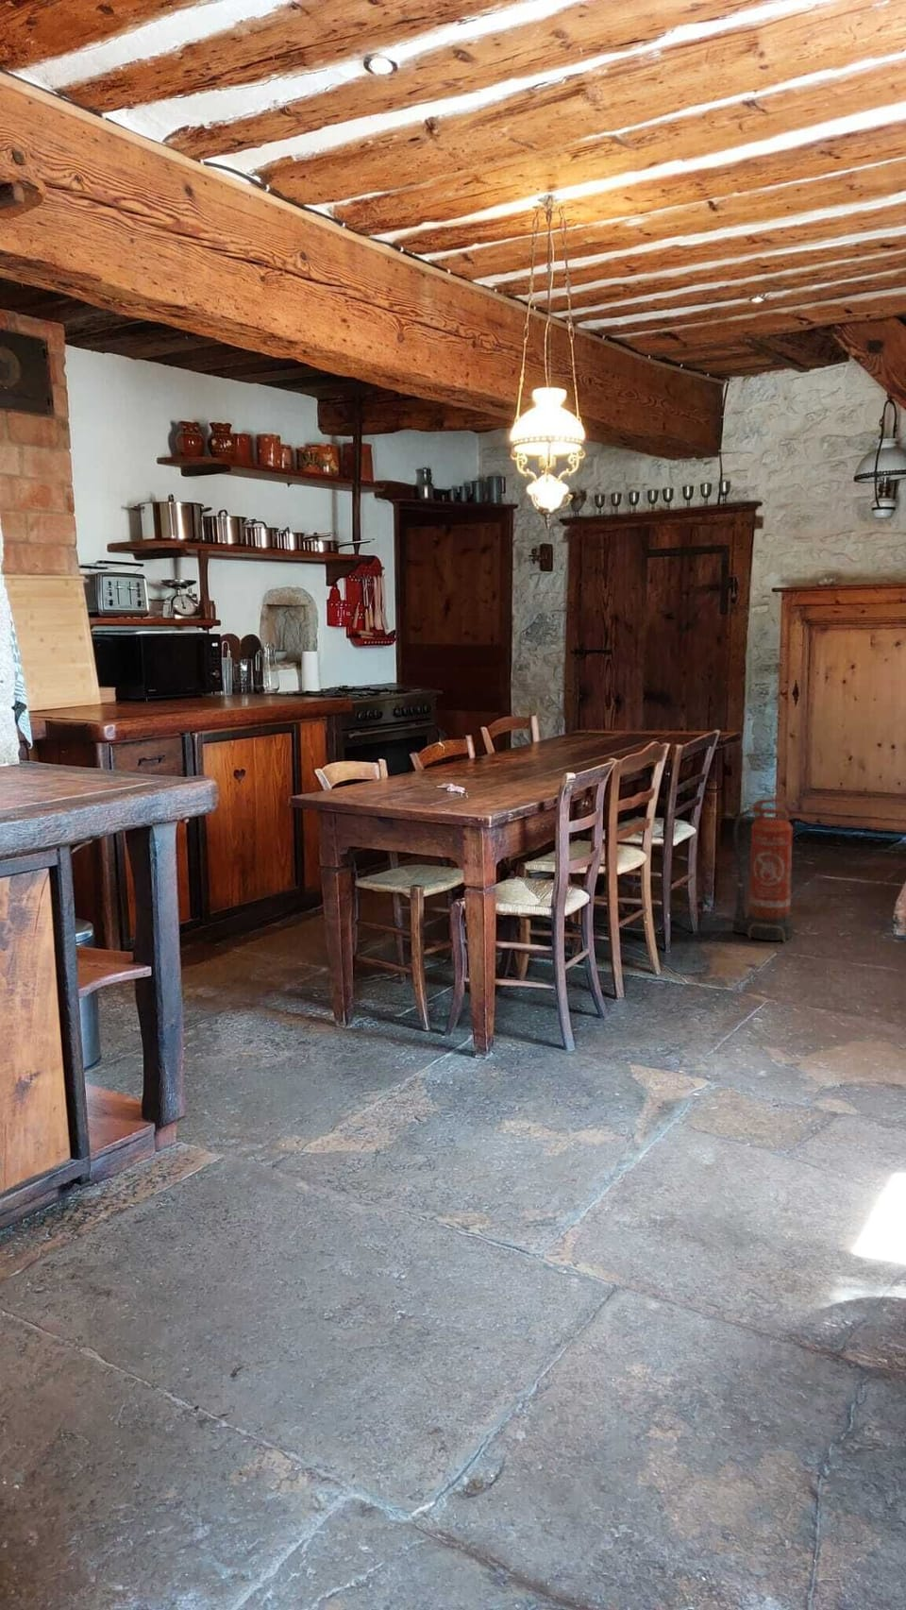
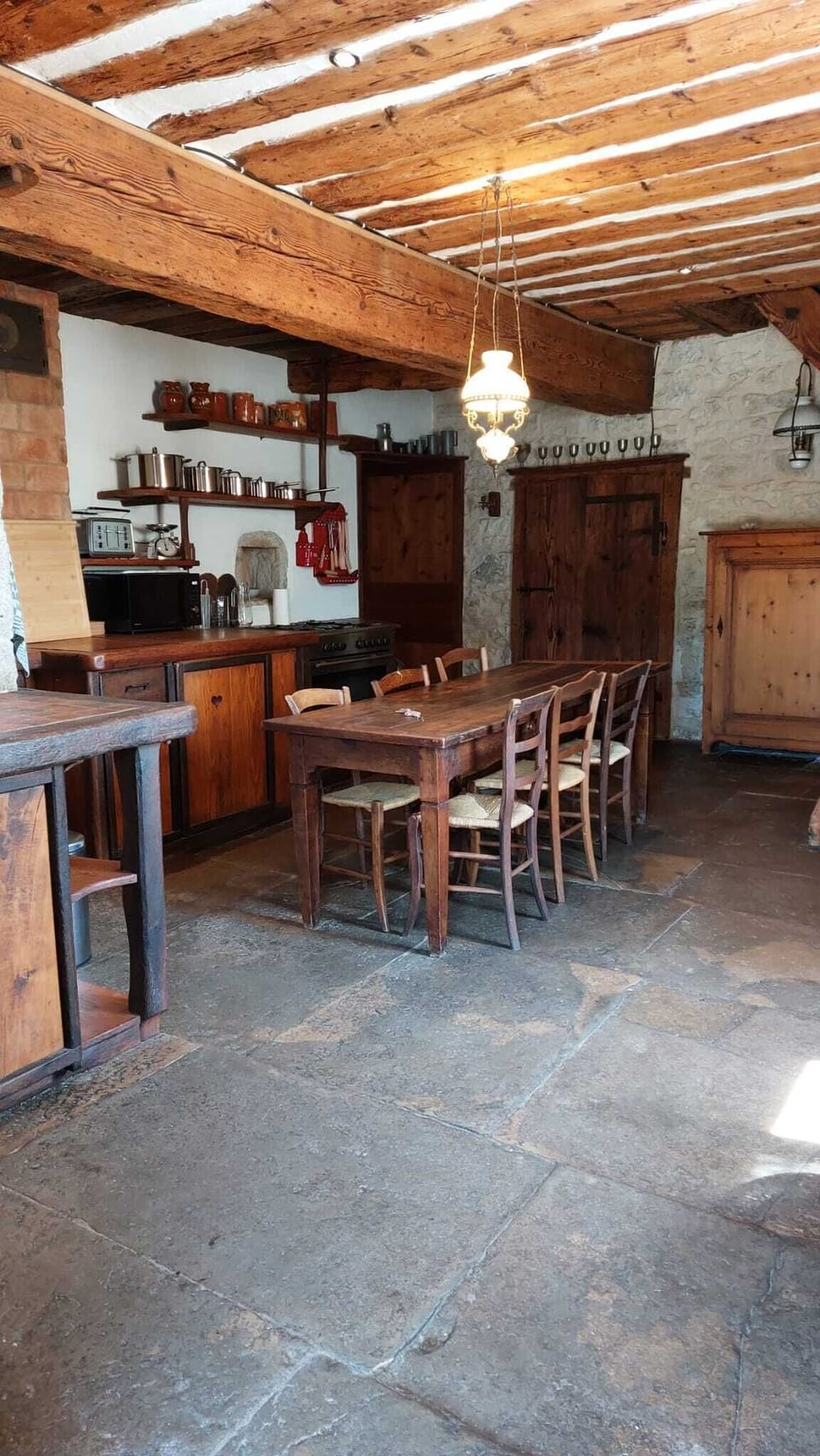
- fire extinguisher [731,797,794,943]
